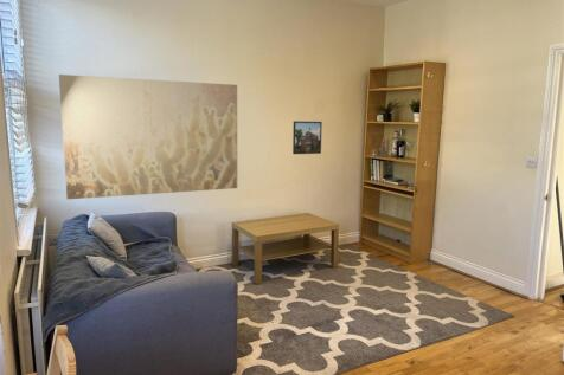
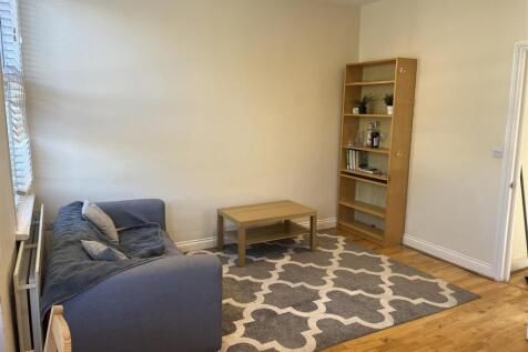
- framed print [291,119,323,155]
- wall art [58,73,238,200]
